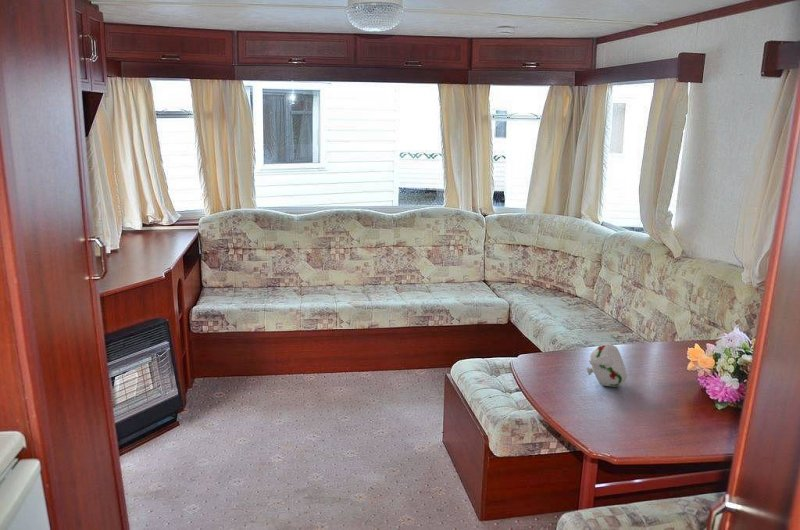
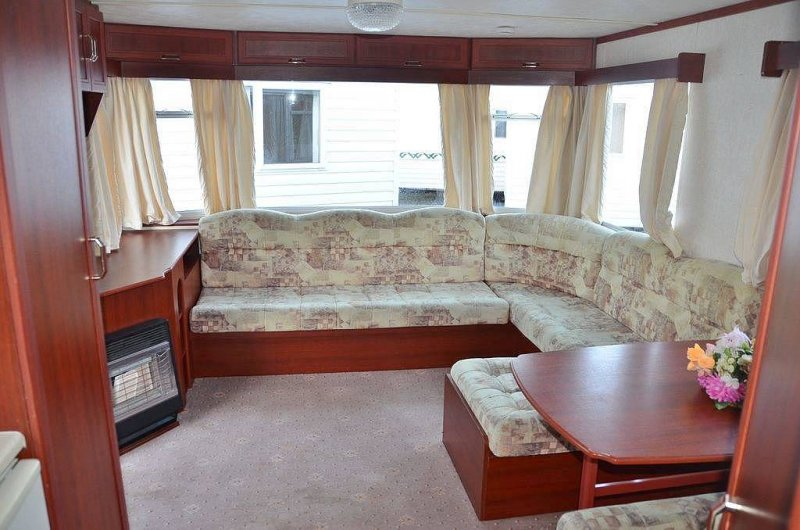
- teapot [586,342,628,388]
